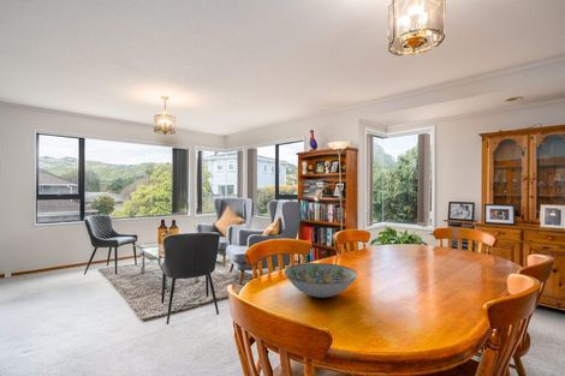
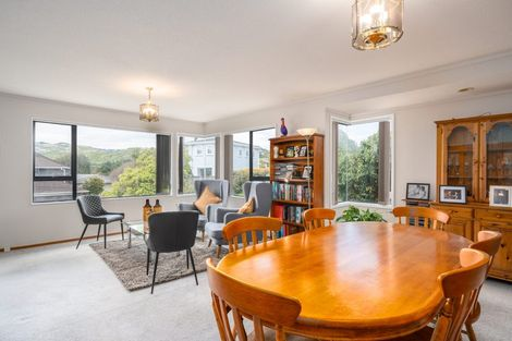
- decorative bowl [284,262,358,299]
